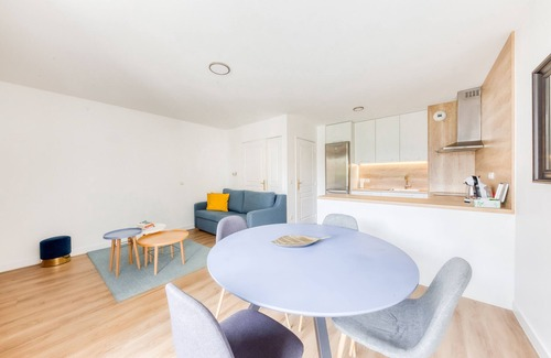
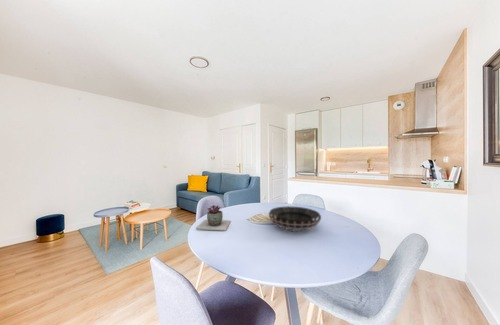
+ succulent plant [195,204,232,231]
+ decorative bowl [268,205,322,232]
